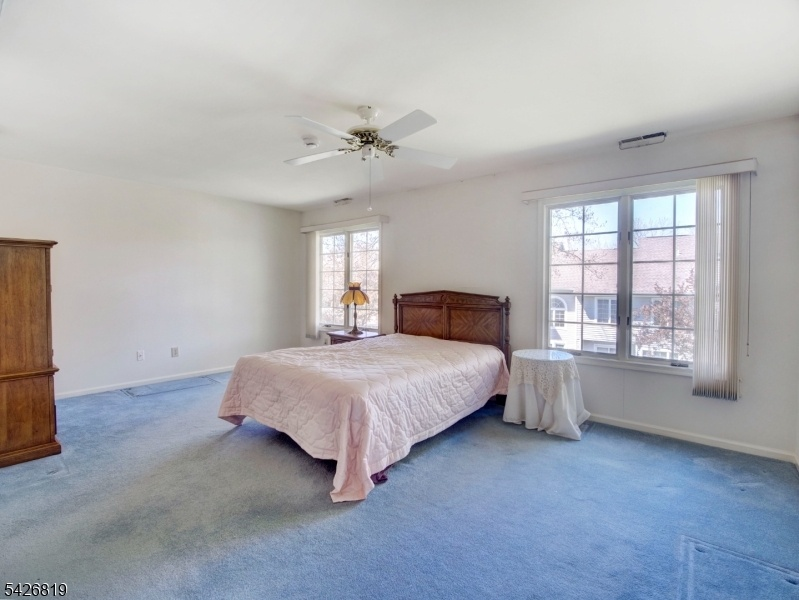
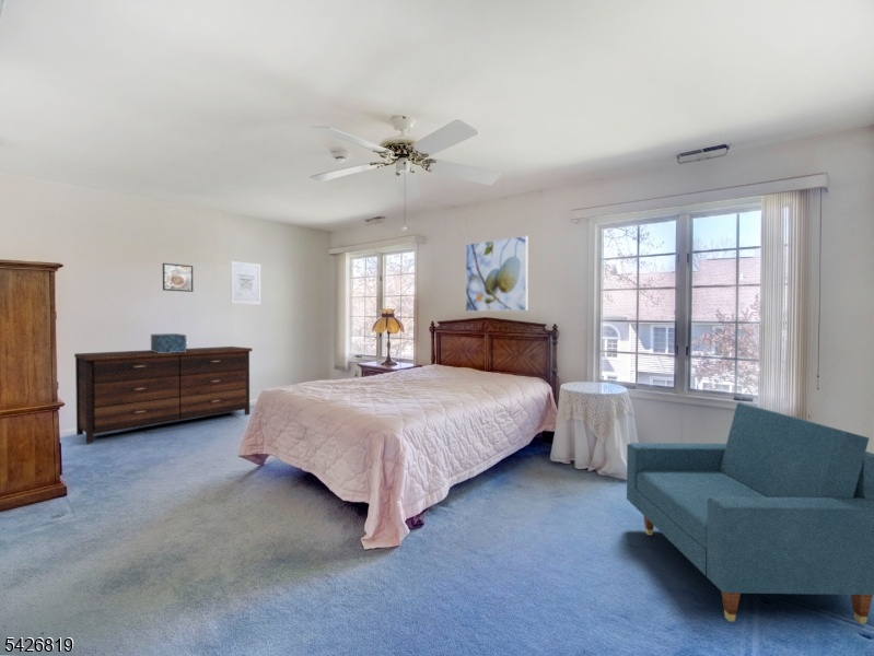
+ decorative box [150,332,188,353]
+ armchair [626,401,874,624]
+ dresser [73,345,254,444]
+ wall art [230,260,261,305]
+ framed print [162,262,195,293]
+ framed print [465,235,529,313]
